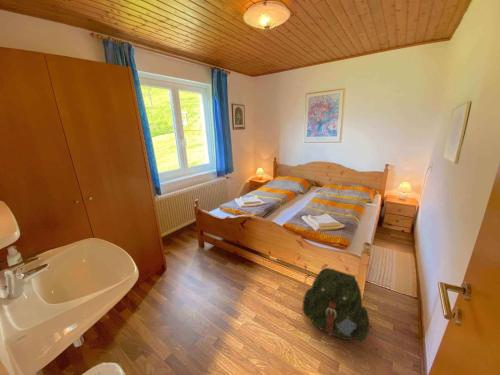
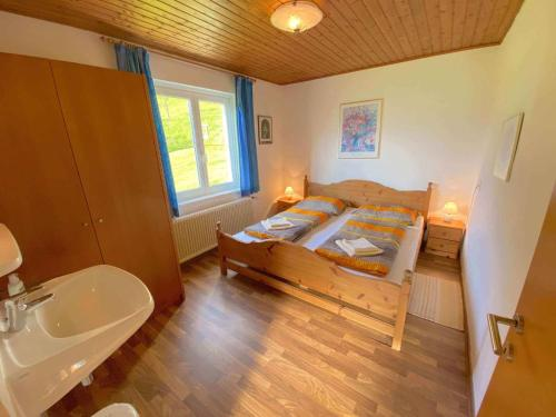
- backpack [301,267,373,342]
